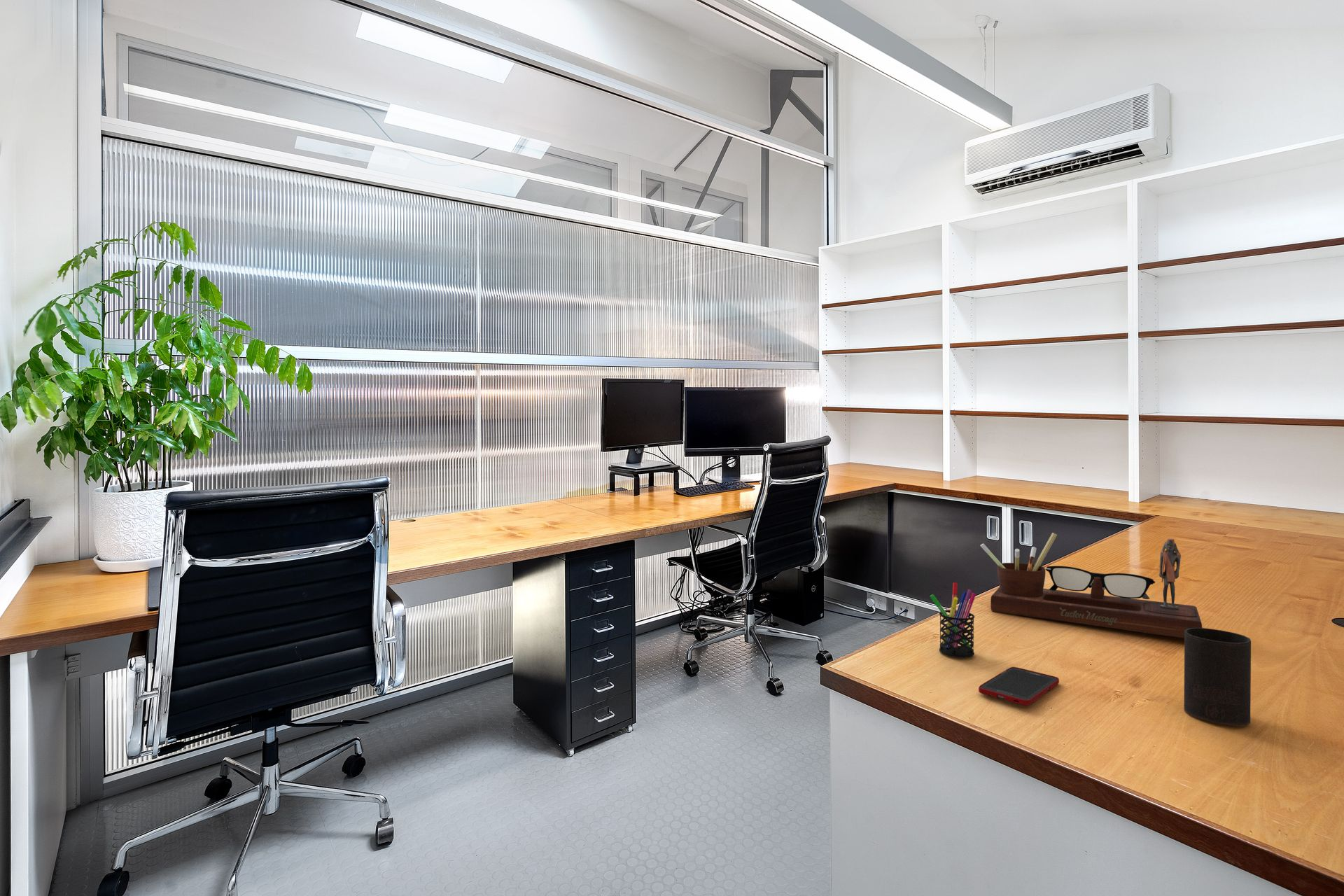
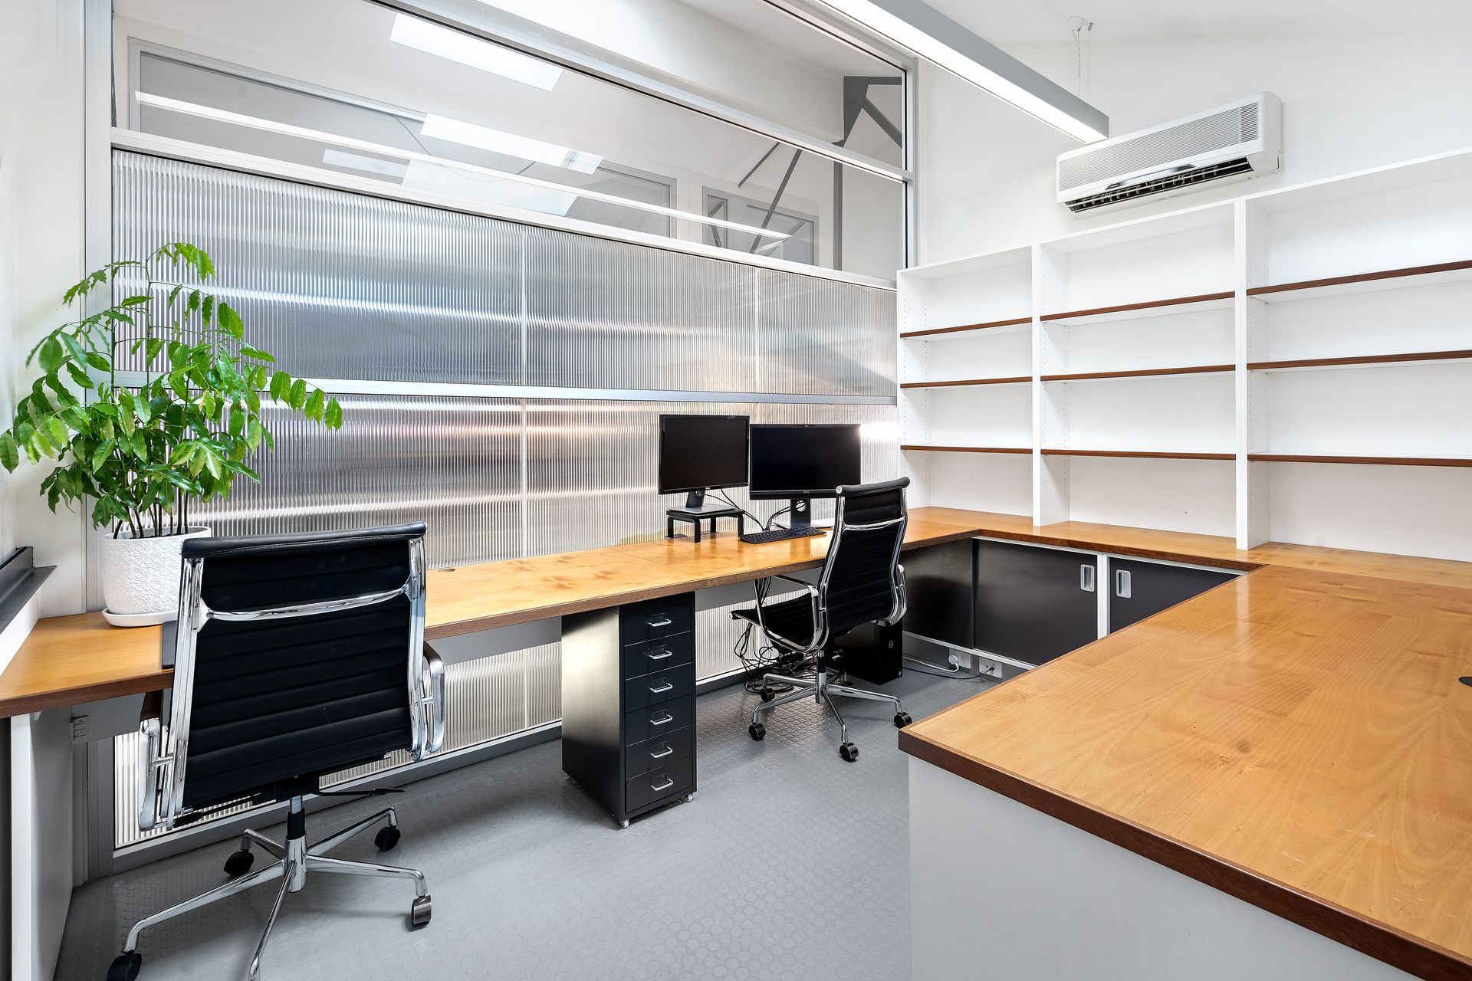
- pen holder [930,582,977,658]
- cell phone [978,666,1060,706]
- desk organizer [979,532,1203,639]
- cup [1184,627,1252,727]
